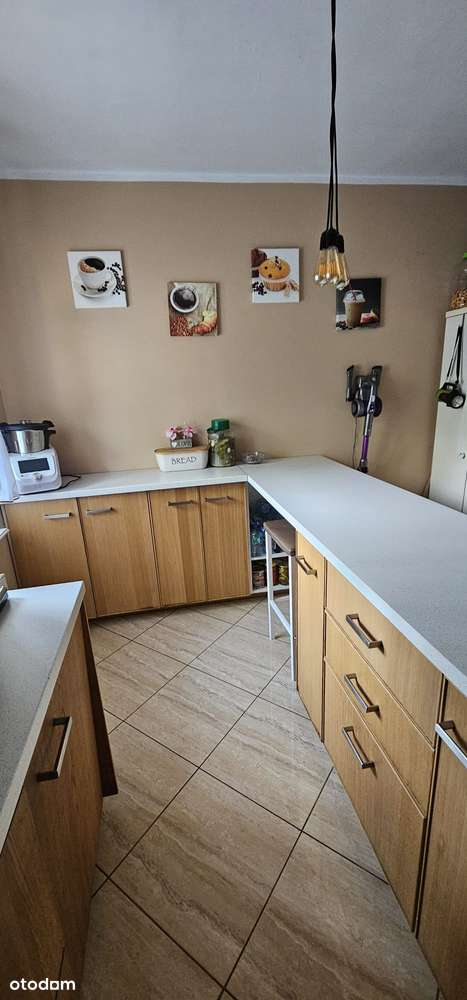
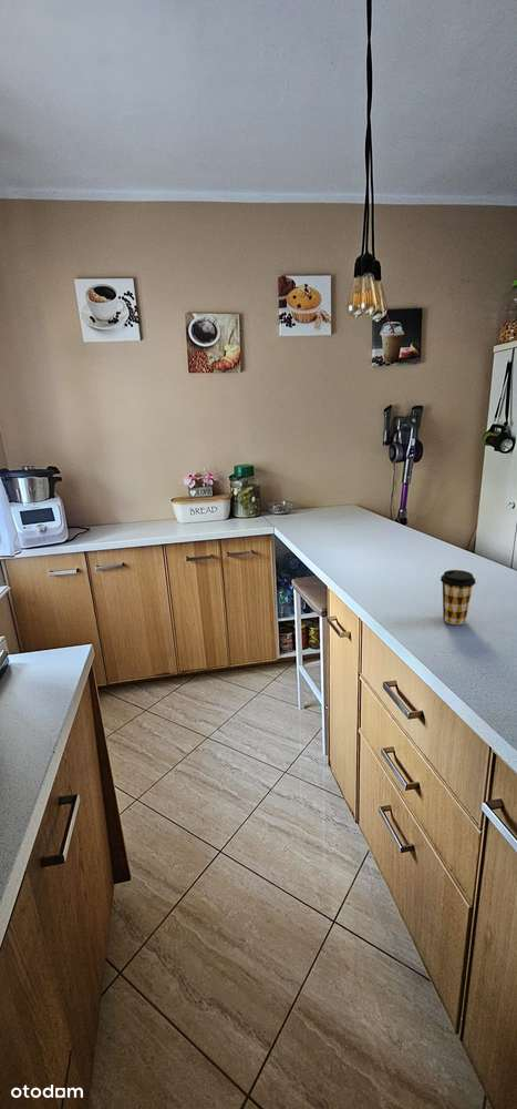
+ coffee cup [440,569,477,625]
